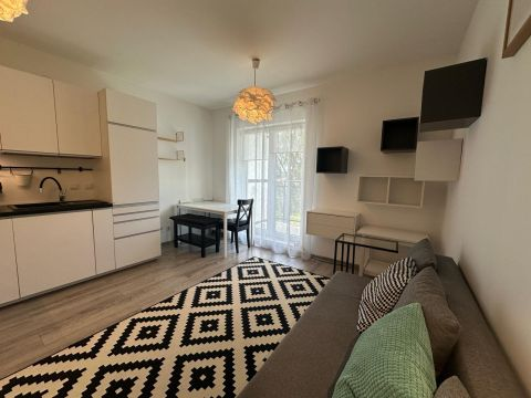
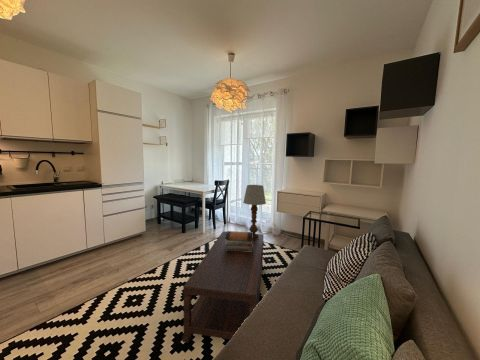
+ book stack [225,230,253,252]
+ coffee table [181,230,265,344]
+ table lamp [242,184,267,239]
